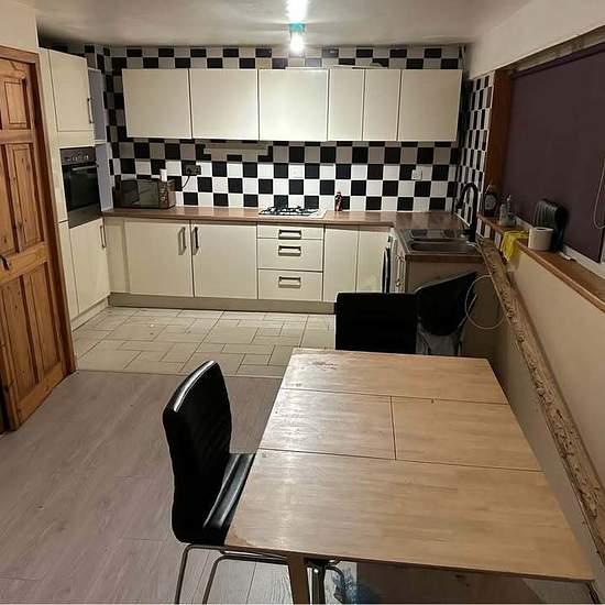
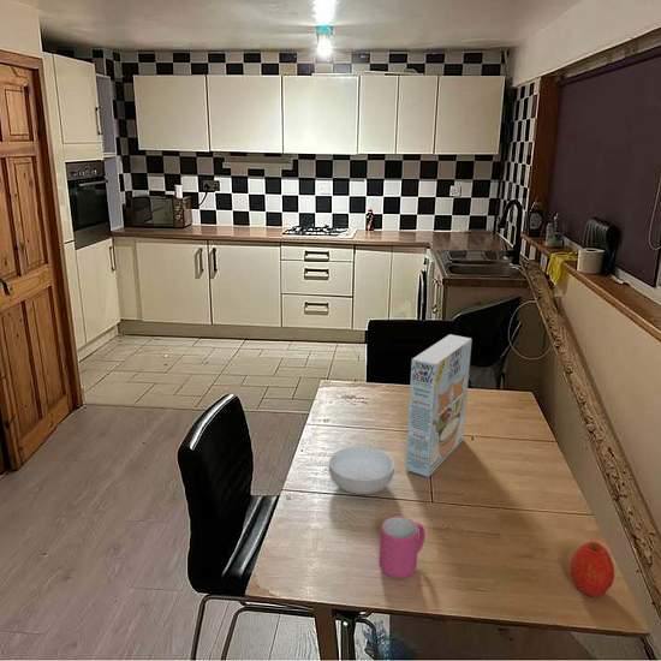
+ mug [379,516,427,579]
+ cereal bowl [328,446,395,495]
+ apple [568,541,615,599]
+ cereal box [405,333,474,478]
